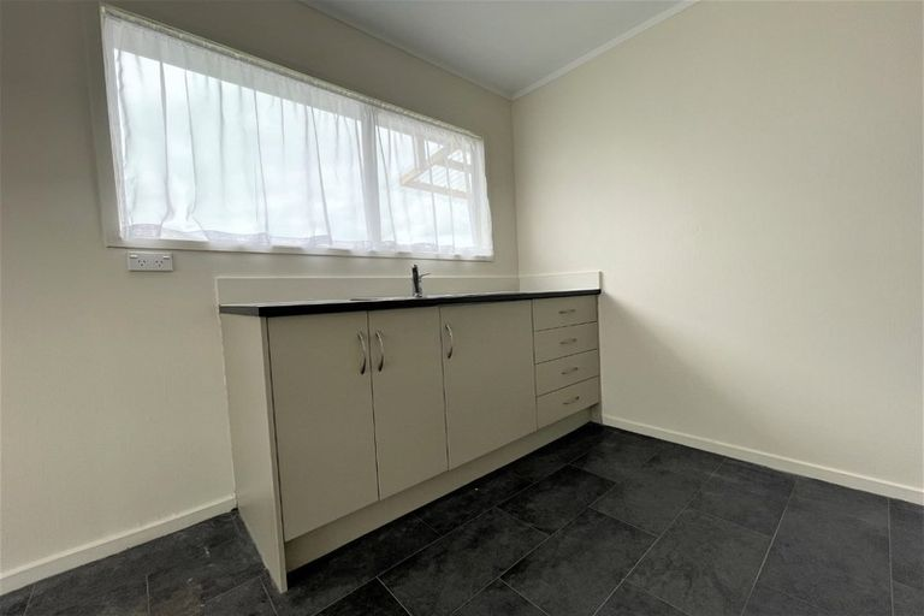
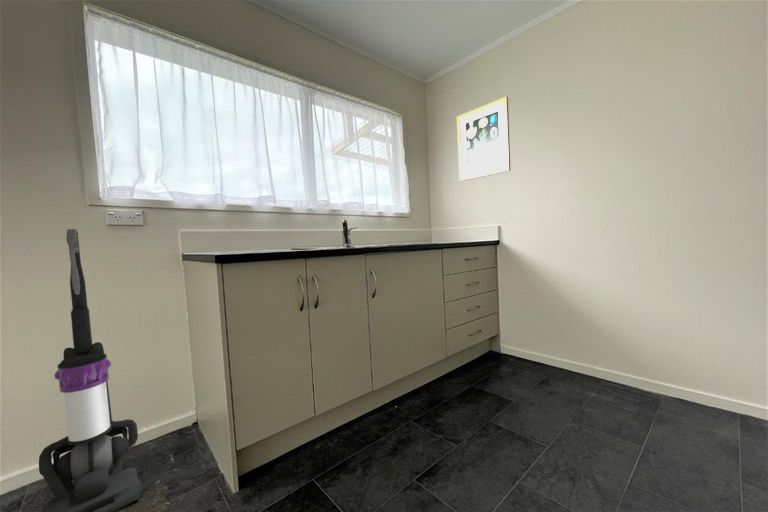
+ wall art [456,95,511,183]
+ vacuum cleaner [38,228,143,512]
